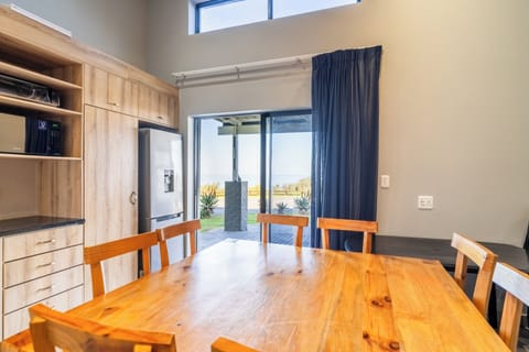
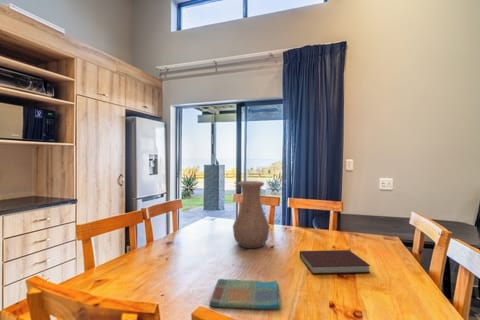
+ vase [232,180,271,249]
+ notebook [299,249,372,275]
+ dish towel [208,278,282,310]
